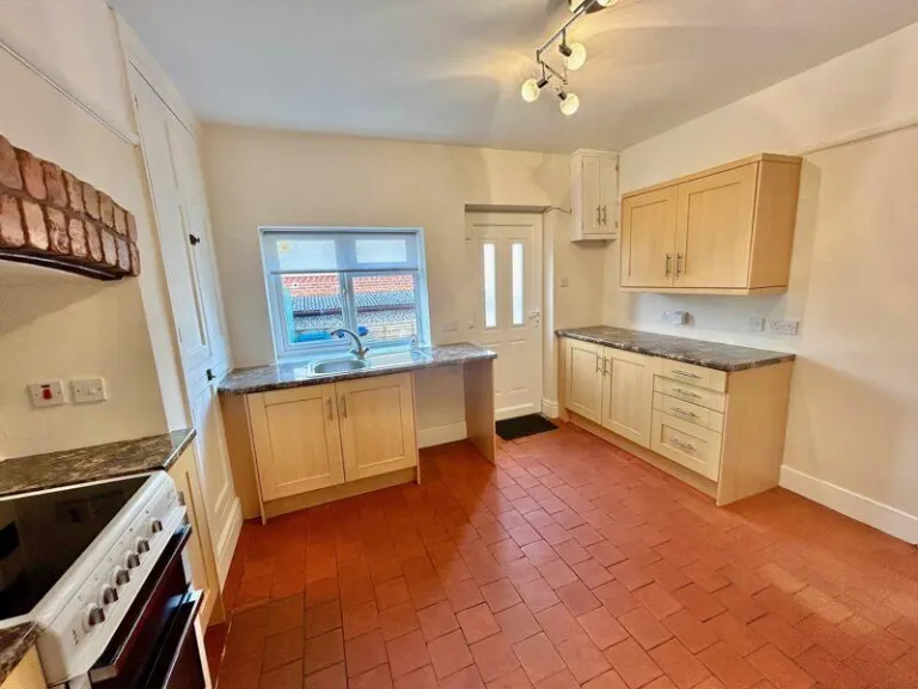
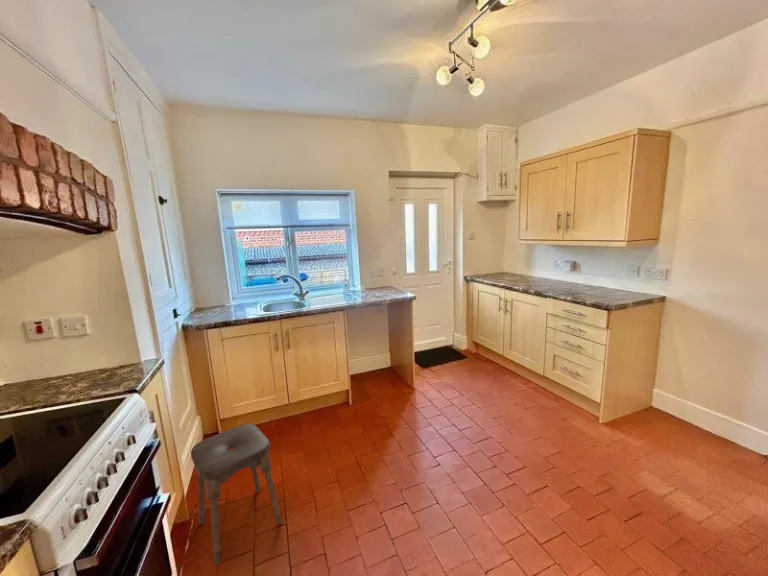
+ stool [190,423,283,567]
